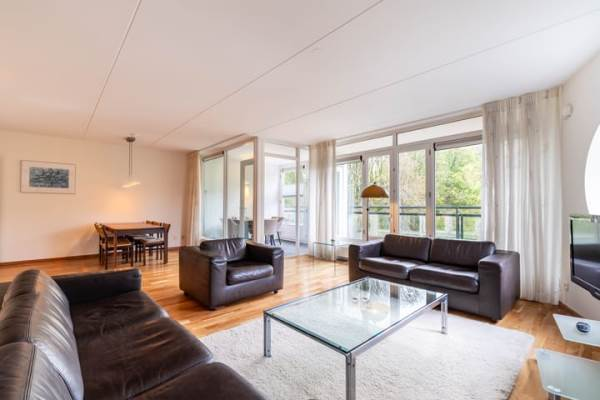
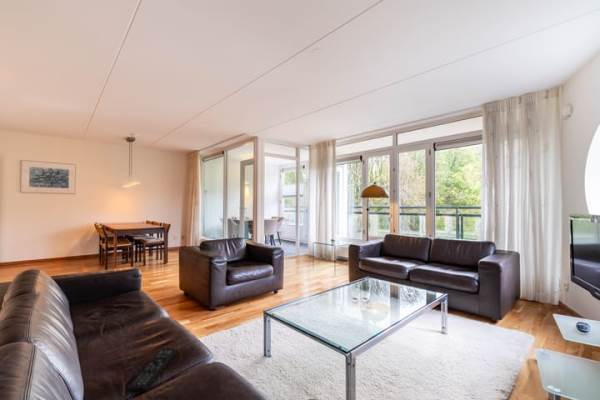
+ remote control [125,347,179,393]
